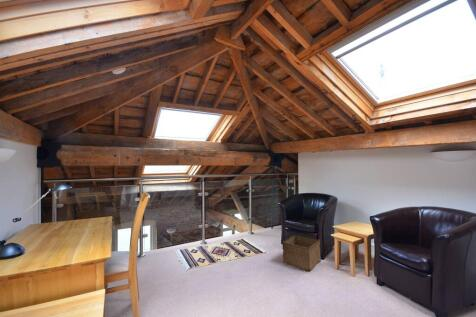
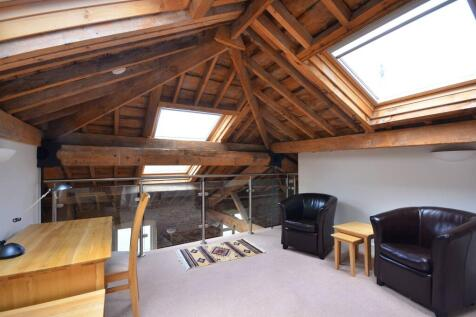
- storage bin [281,234,322,272]
